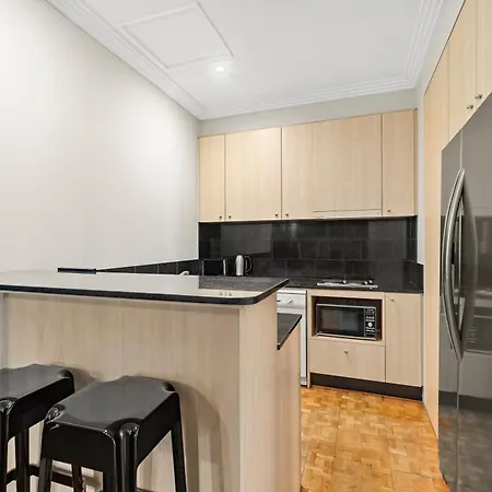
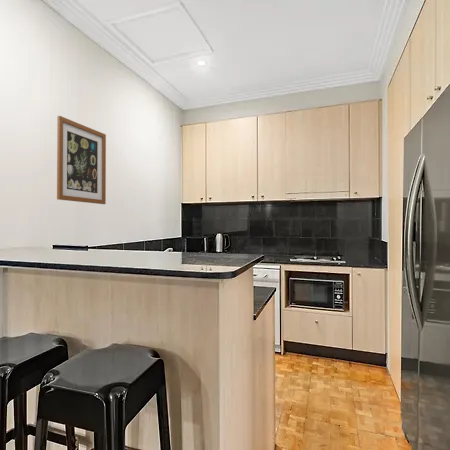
+ wall art [56,115,107,205]
